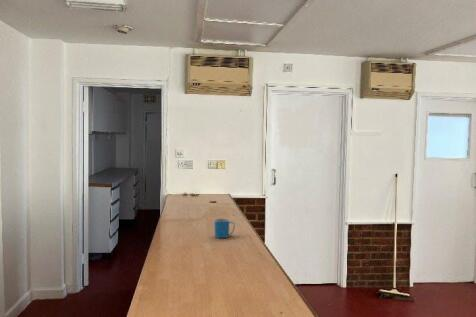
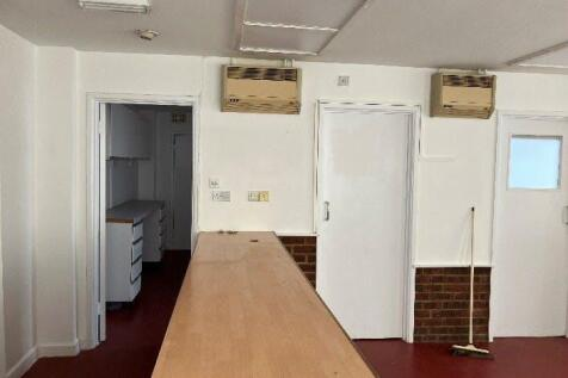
- mug [214,218,236,239]
